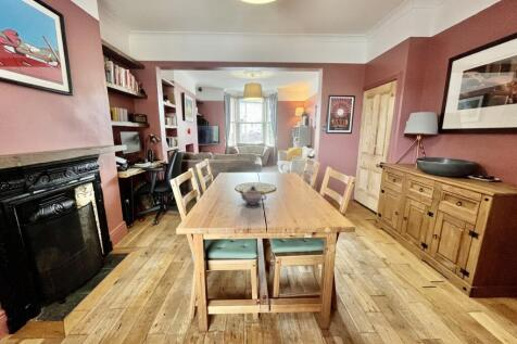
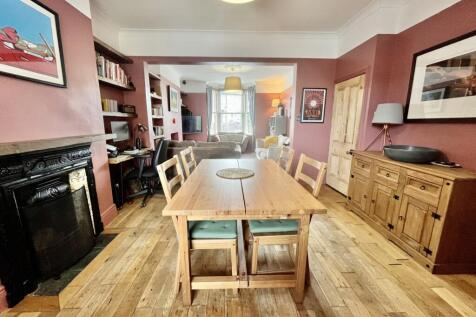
- teapot [238,186,268,206]
